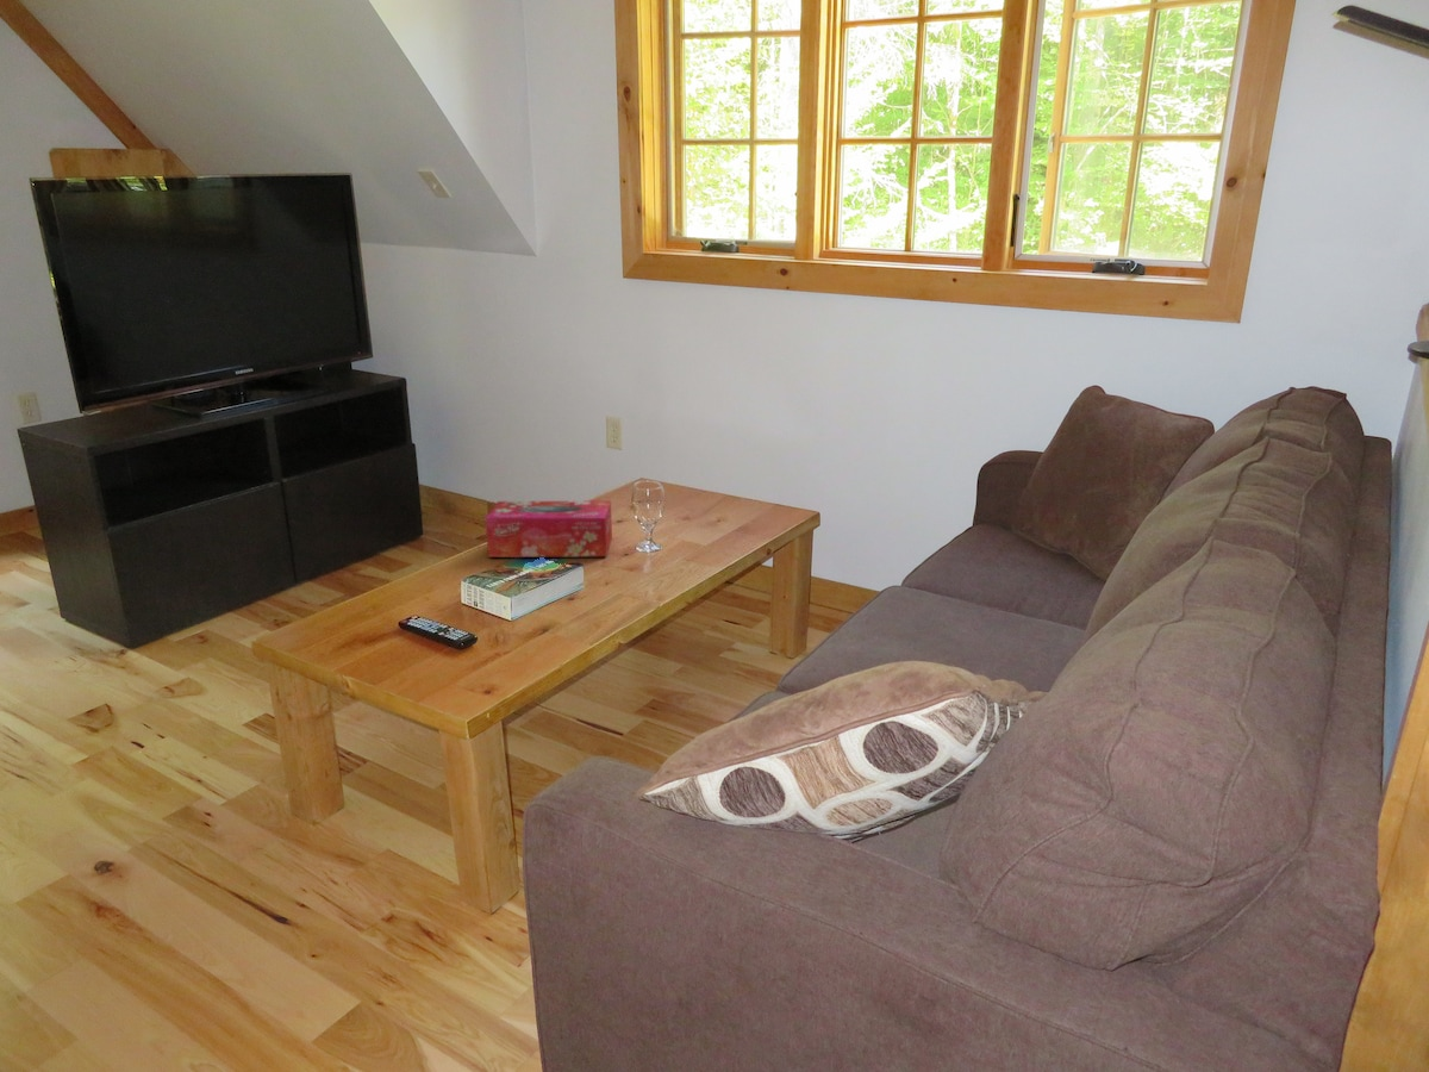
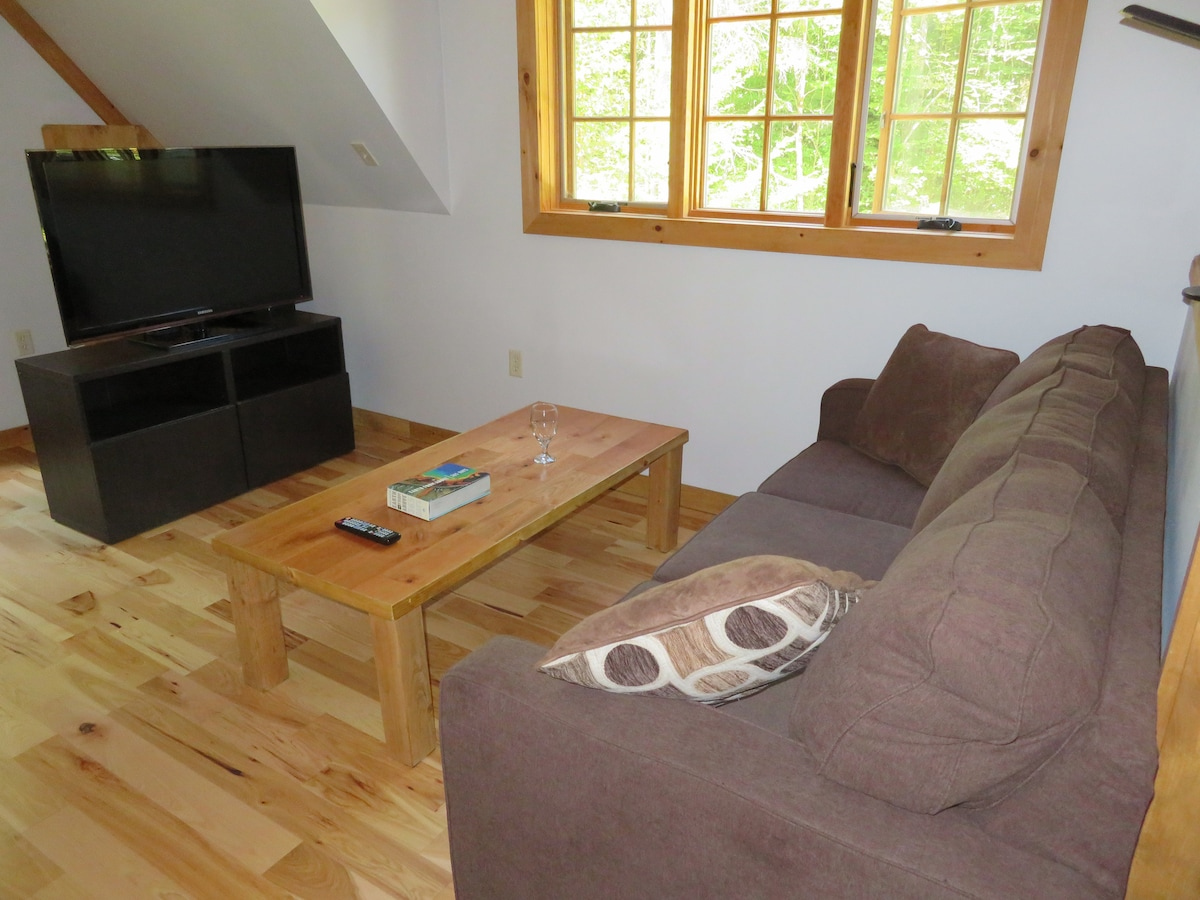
- tissue box [485,500,613,559]
